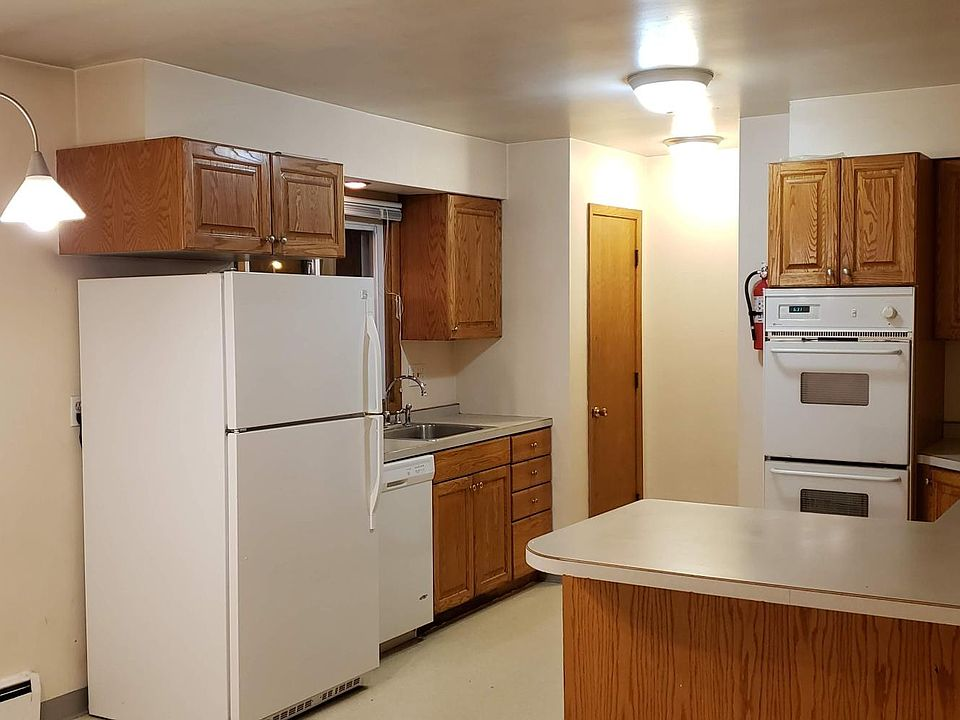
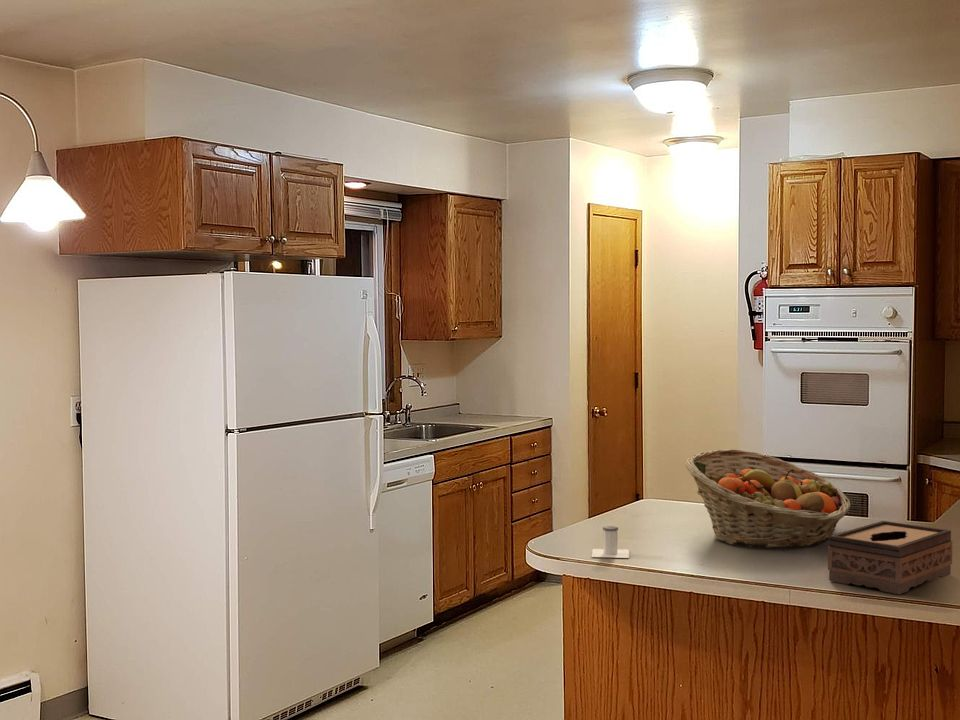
+ salt shaker [591,525,630,559]
+ tissue box [827,520,953,595]
+ fruit basket [685,448,852,550]
